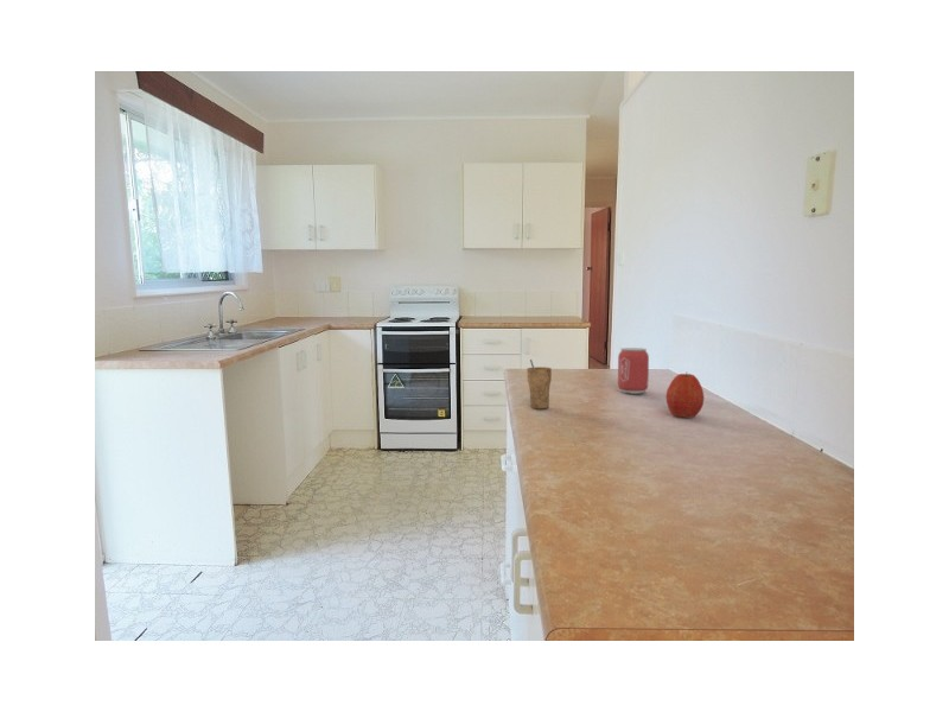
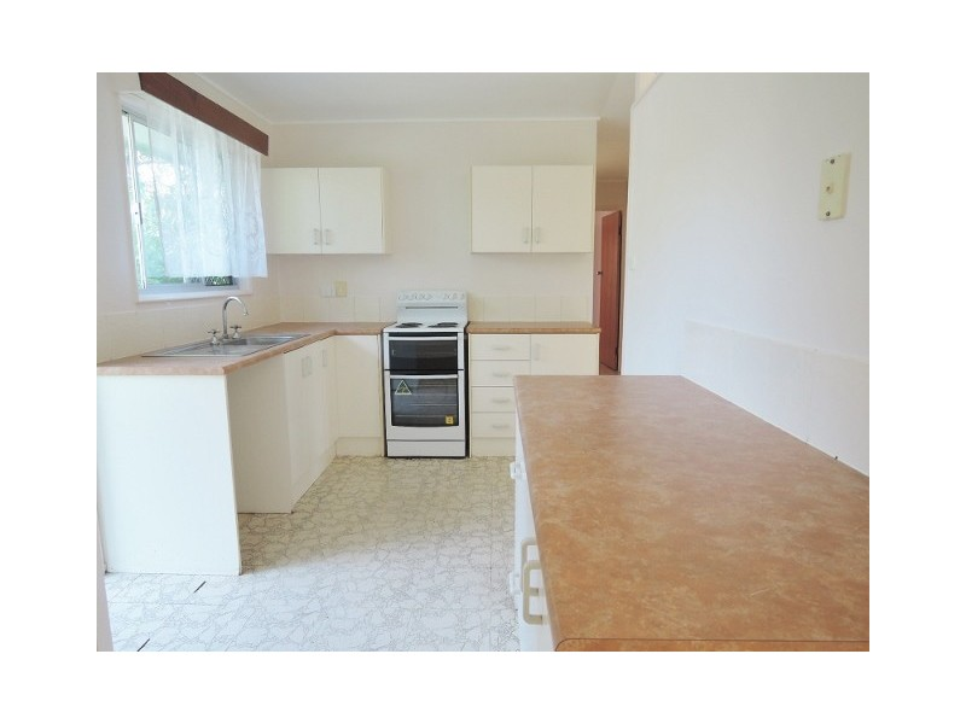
- cup [526,358,553,409]
- apple [664,373,706,419]
- soda can [617,347,650,395]
